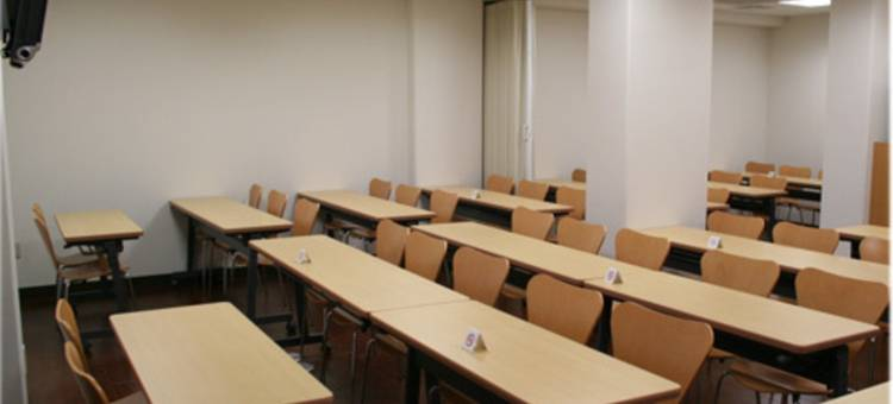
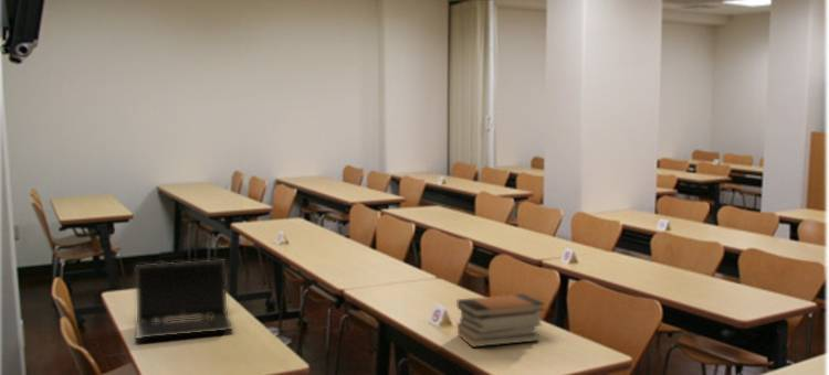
+ book stack [457,292,546,349]
+ laptop computer [135,259,233,340]
